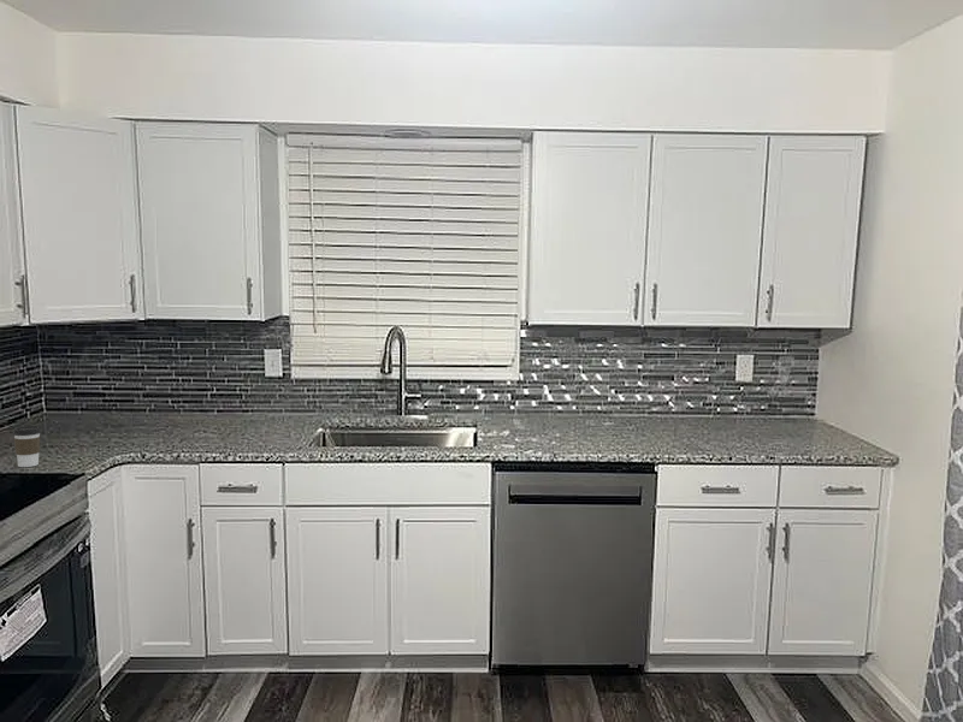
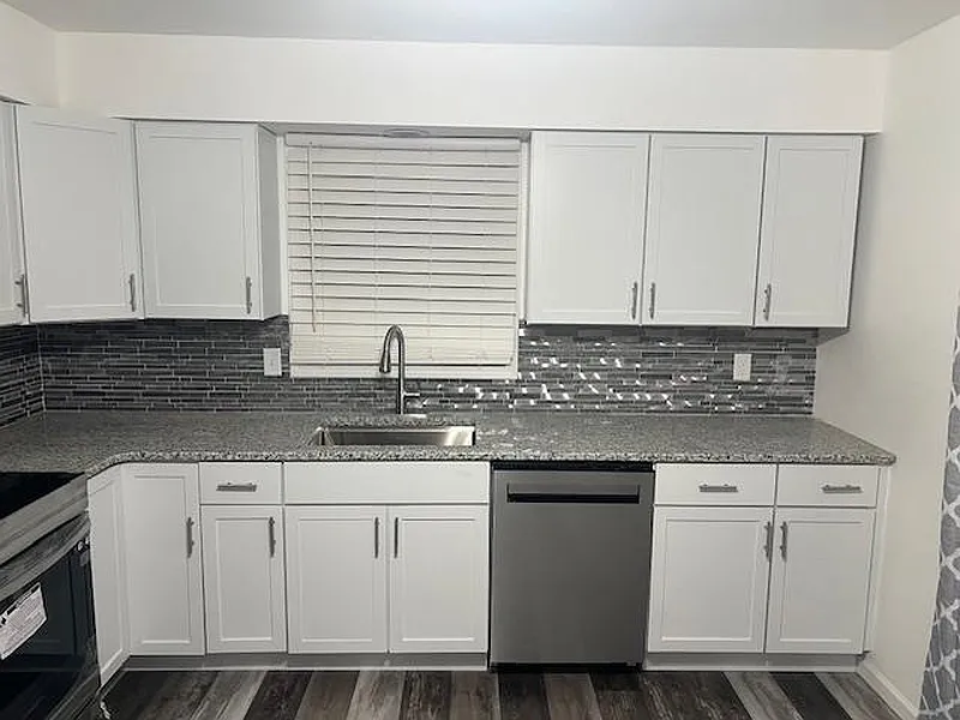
- coffee cup [12,425,42,468]
